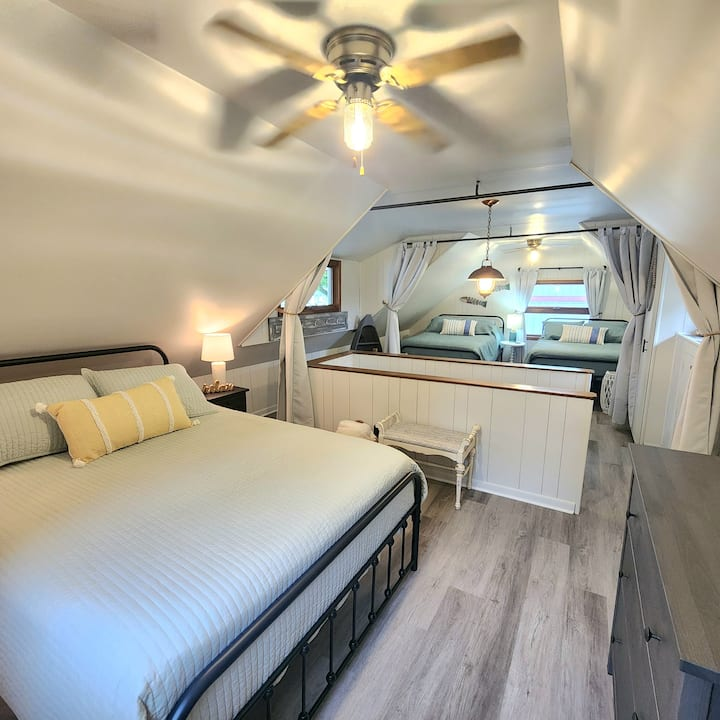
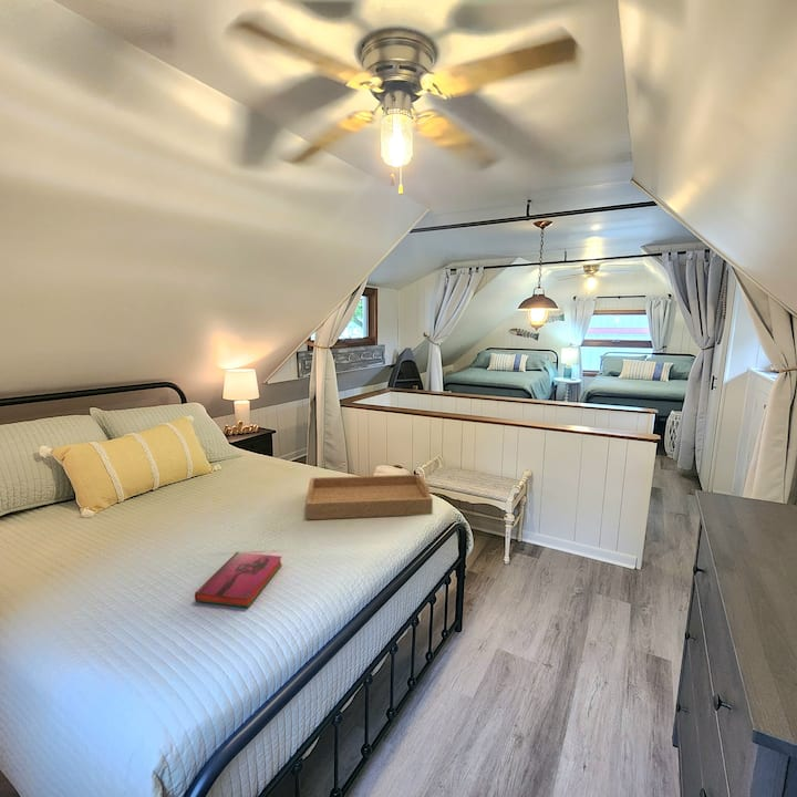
+ serving tray [306,474,434,520]
+ hardback book [194,550,283,609]
